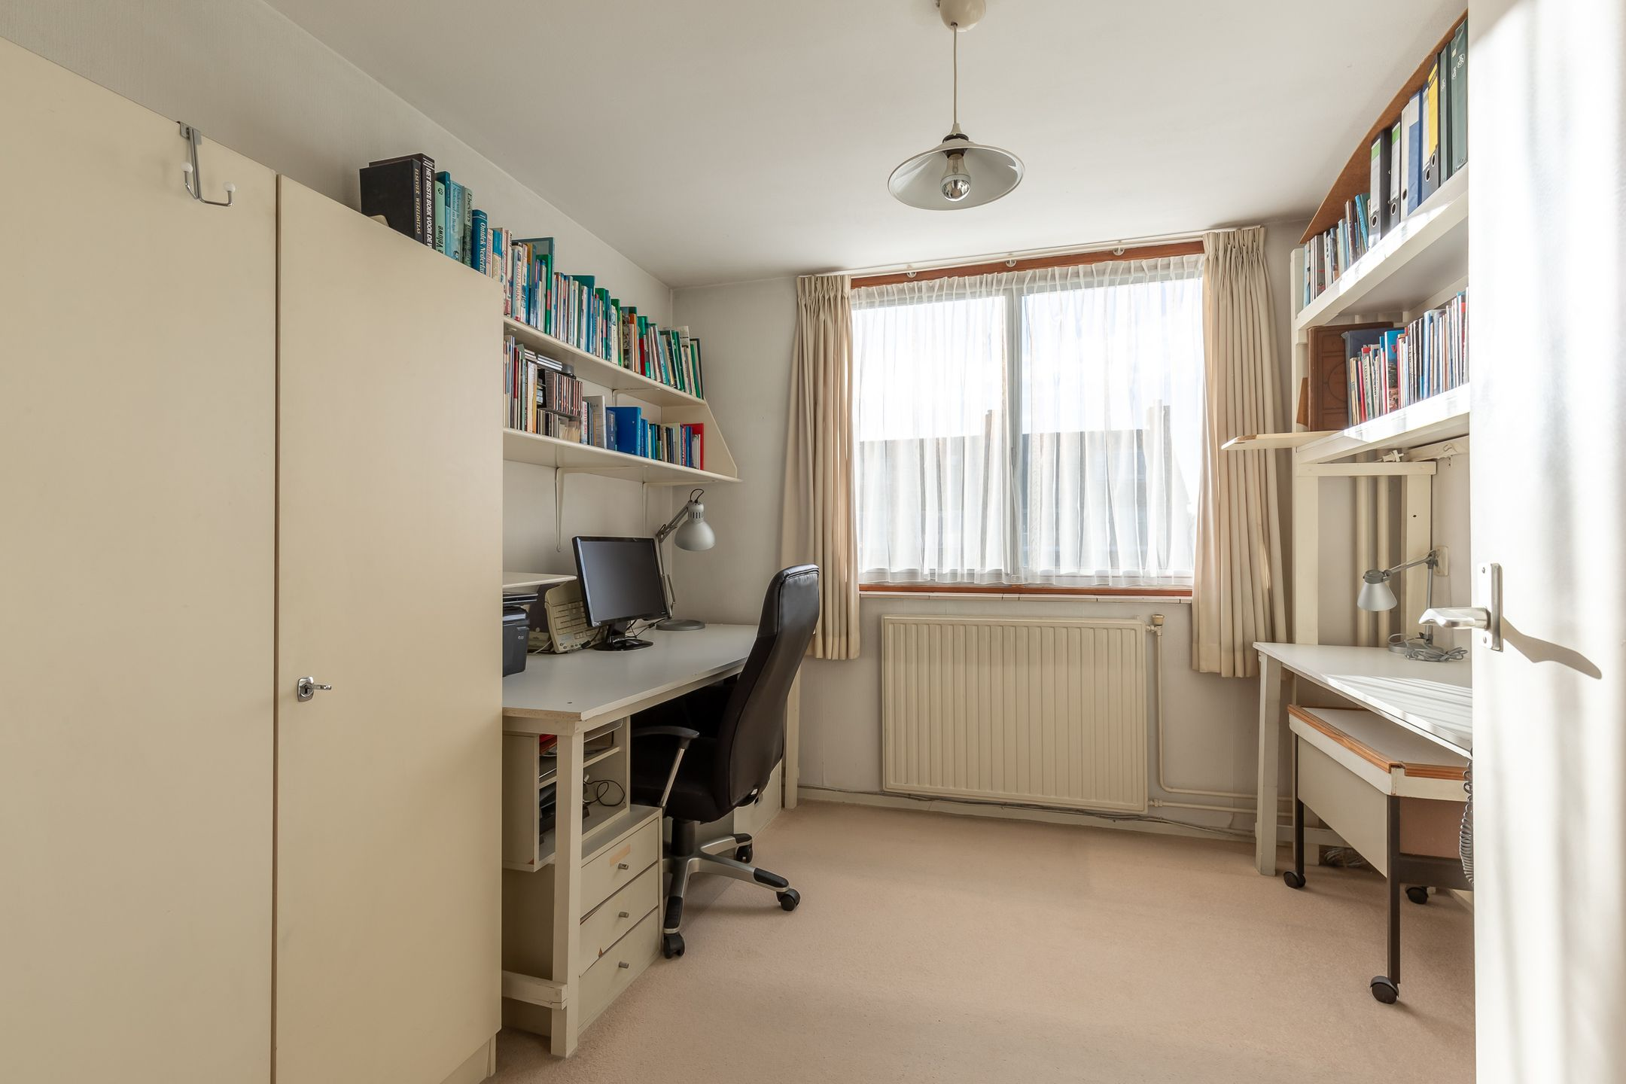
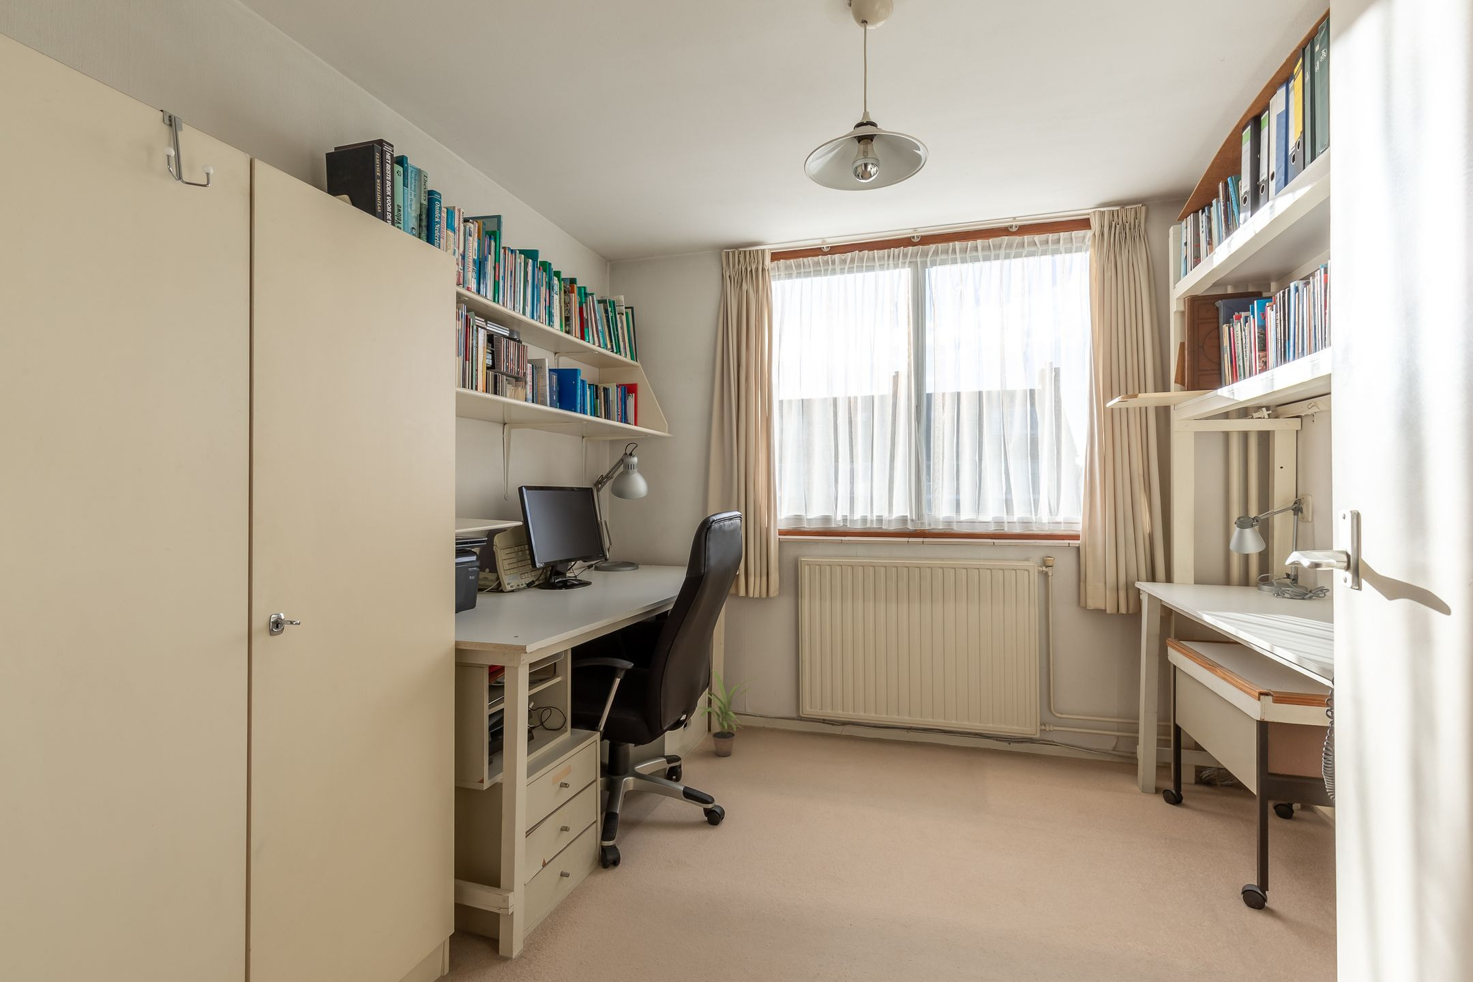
+ potted plant [698,670,760,757]
